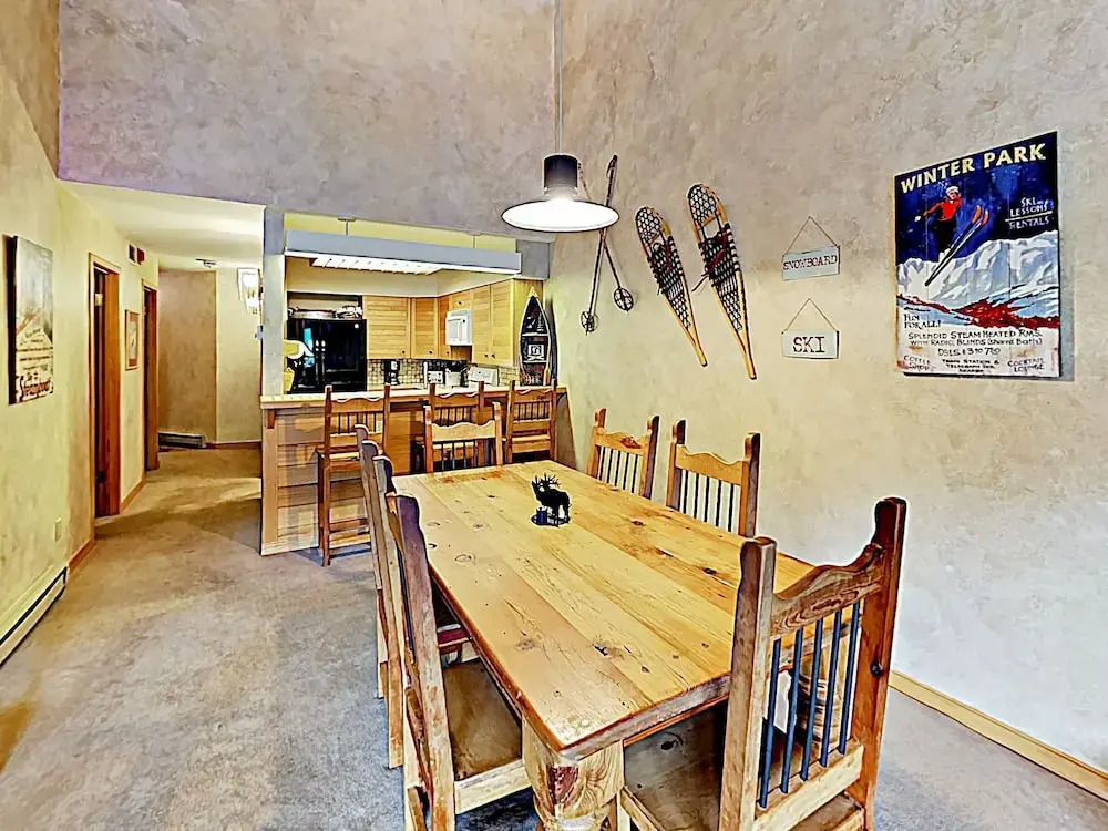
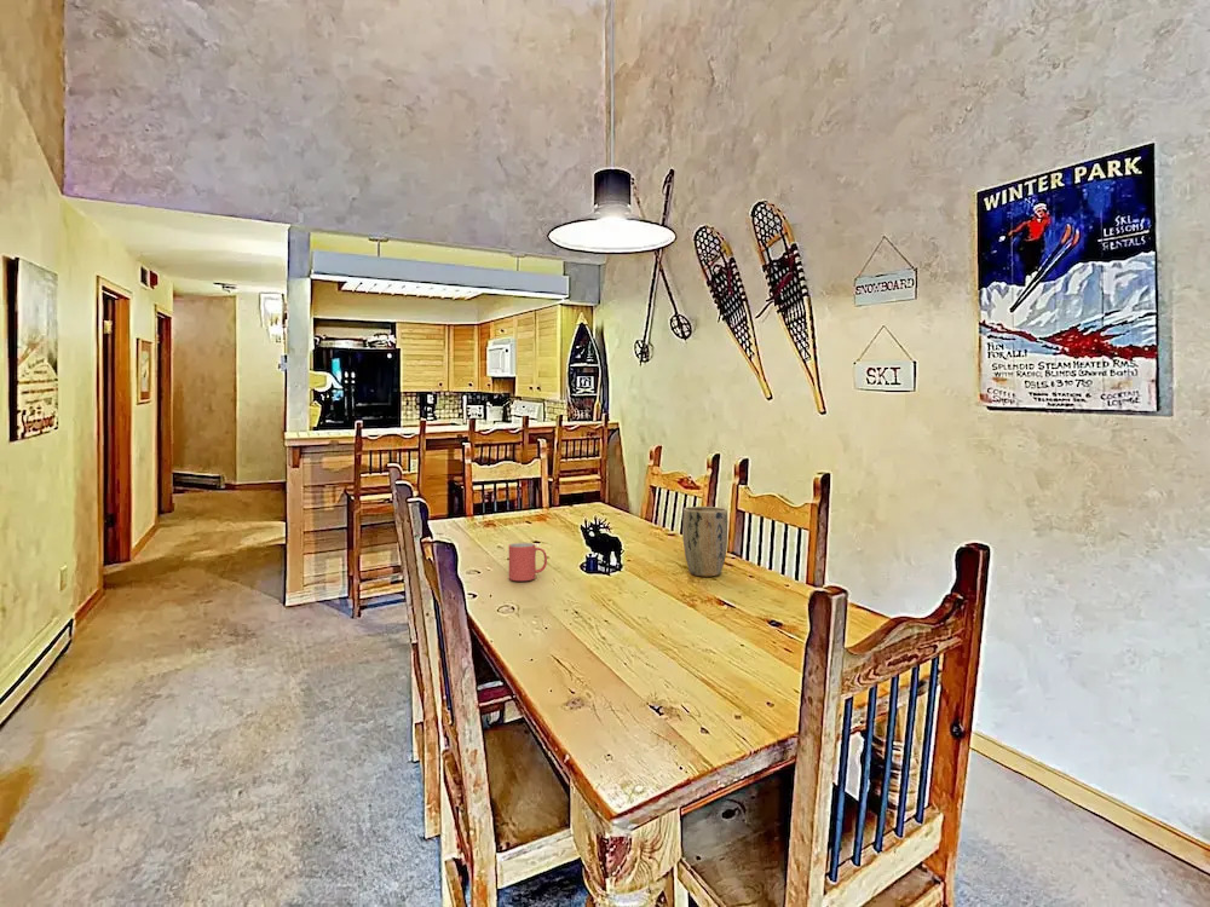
+ plant pot [681,506,728,578]
+ mug [508,542,548,582]
